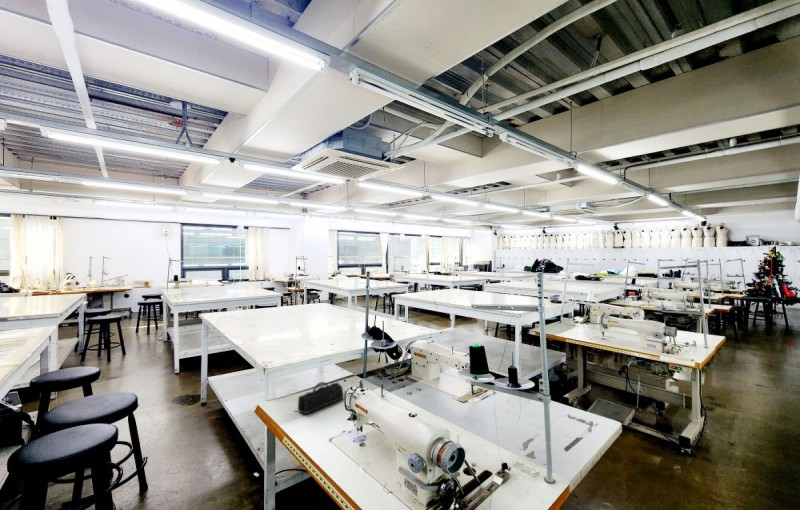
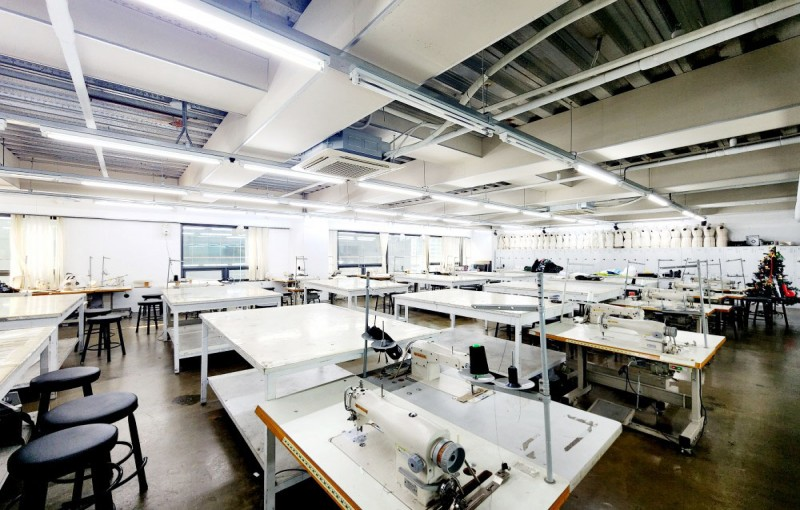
- pencil case [297,381,345,415]
